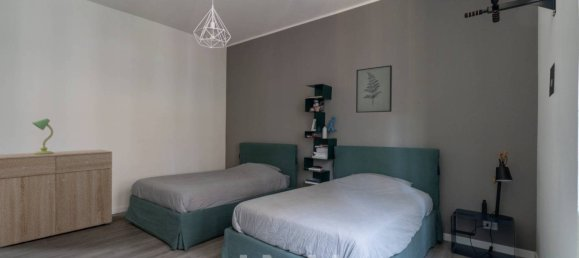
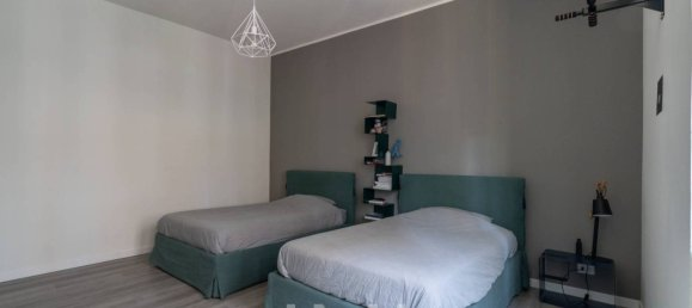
- table lamp [32,117,54,154]
- dresser [0,149,113,248]
- wall art [355,64,393,114]
